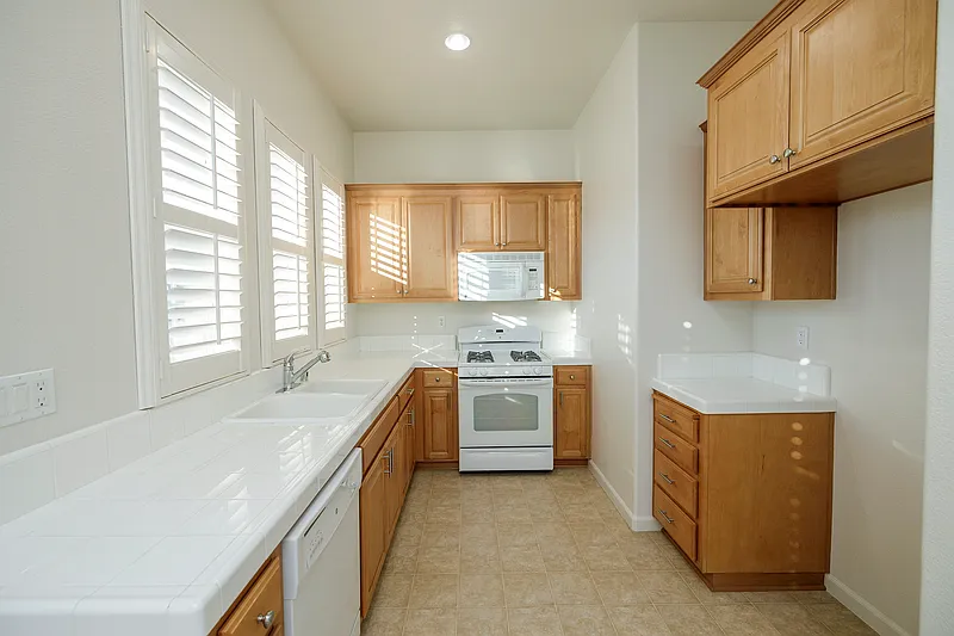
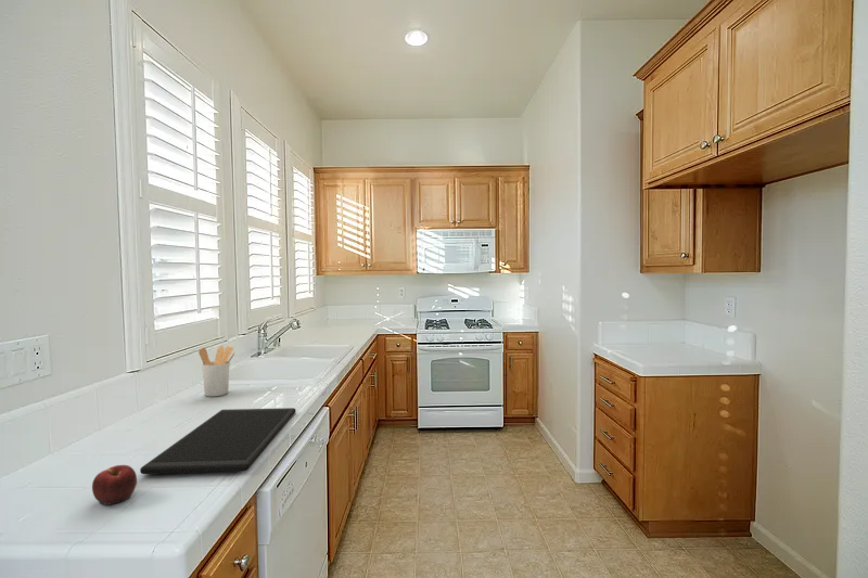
+ utensil holder [197,345,235,397]
+ apple [91,464,138,506]
+ cutting board [139,407,296,475]
